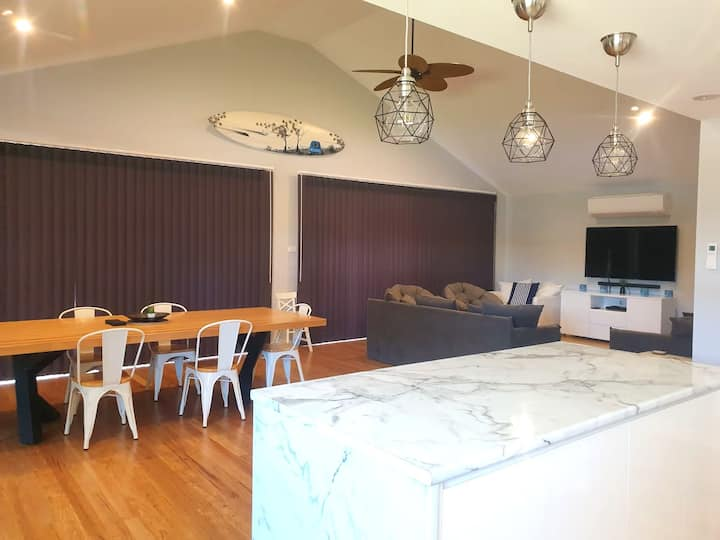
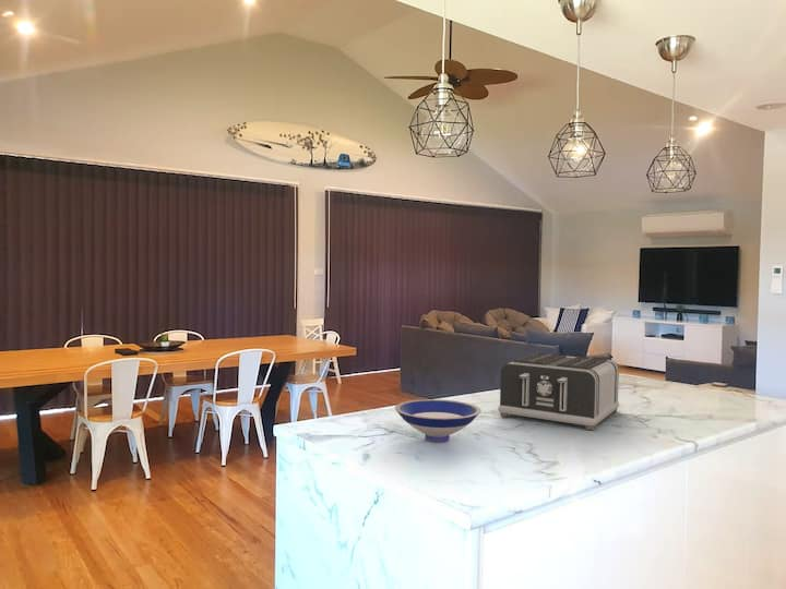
+ bowl [394,398,483,443]
+ toaster [498,352,620,431]
